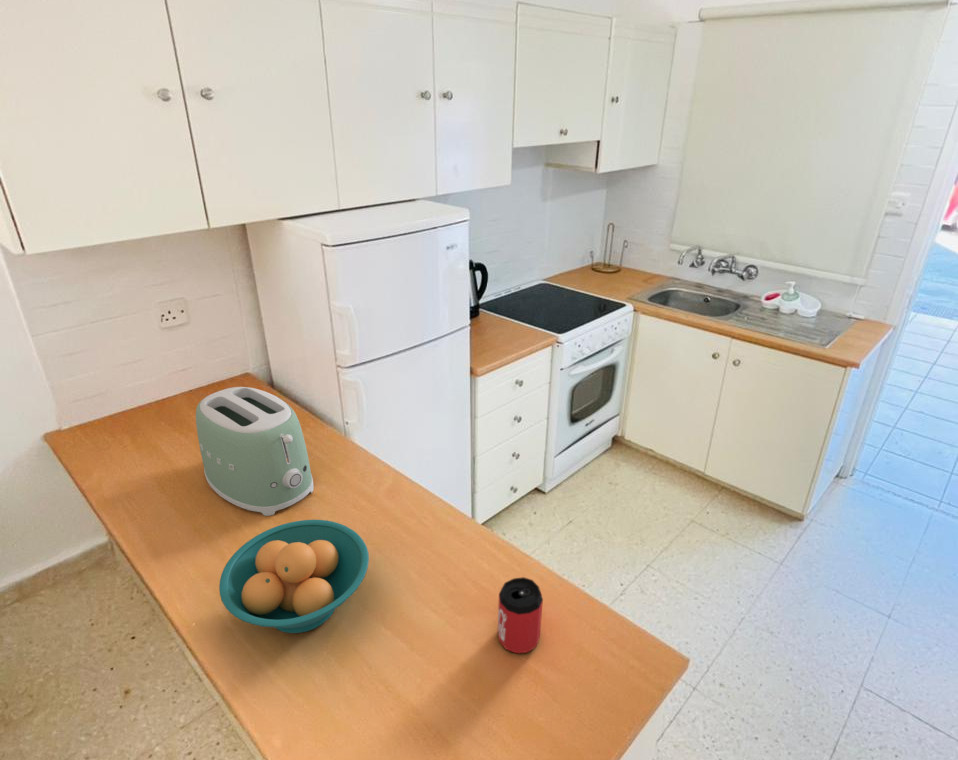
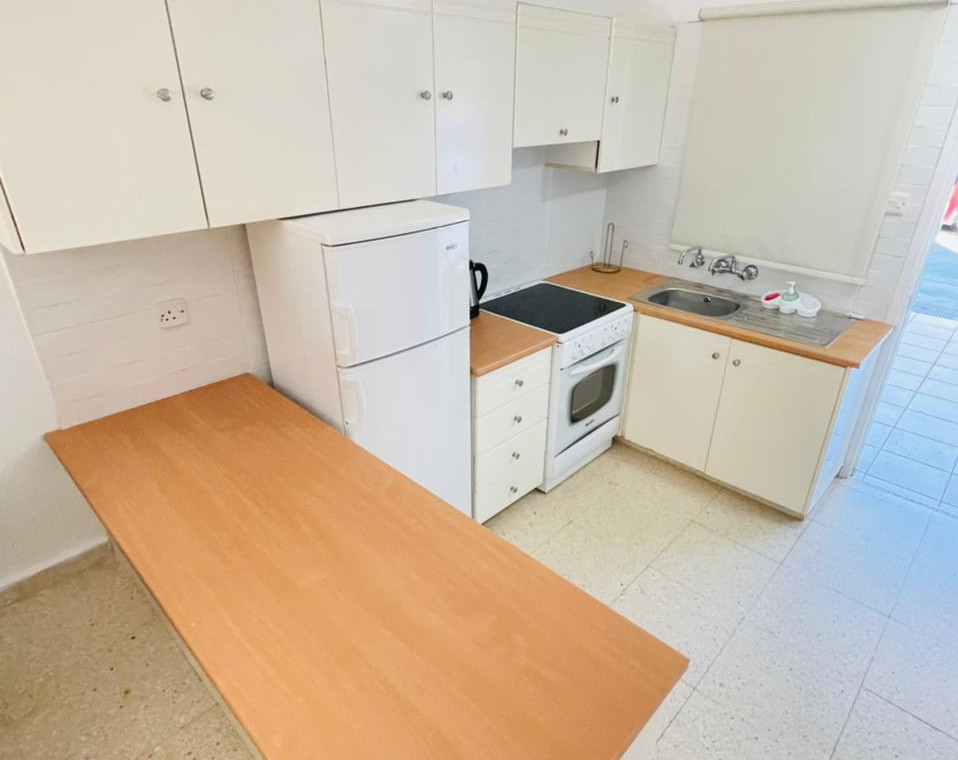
- toaster [195,386,315,517]
- can [497,576,544,654]
- fruit bowl [218,519,370,634]
